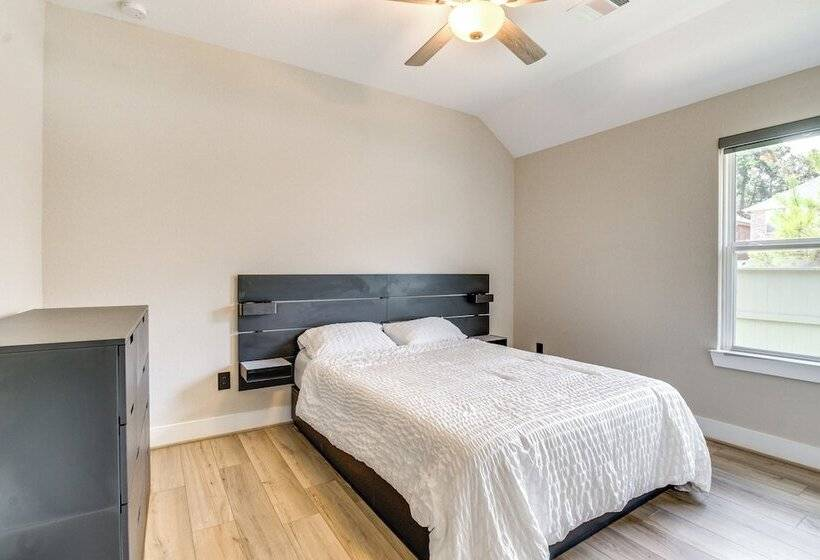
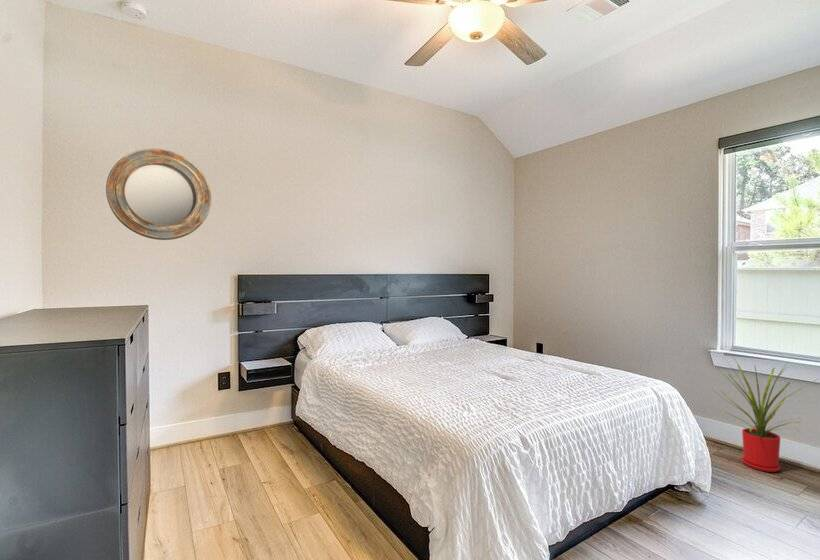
+ house plant [712,355,818,473]
+ home mirror [105,148,212,241]
